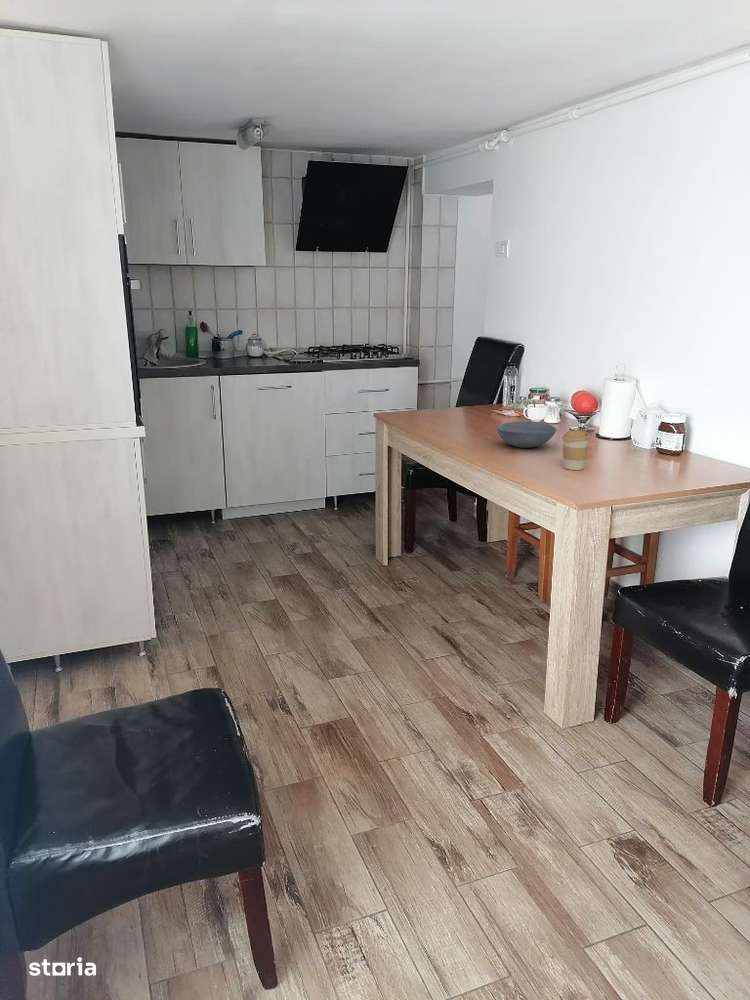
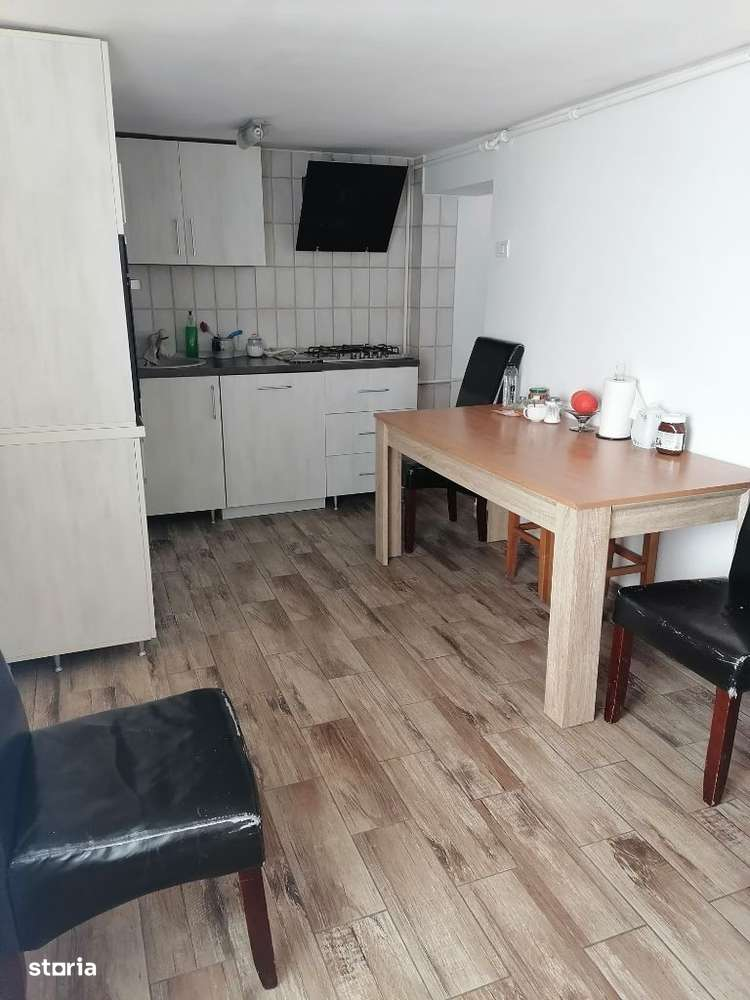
- coffee cup [561,429,591,471]
- bowl [496,420,558,449]
